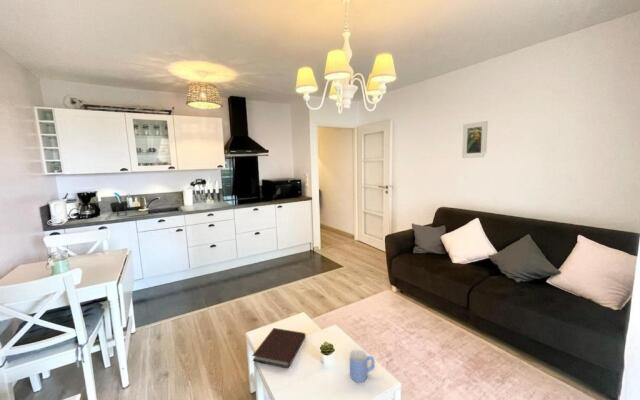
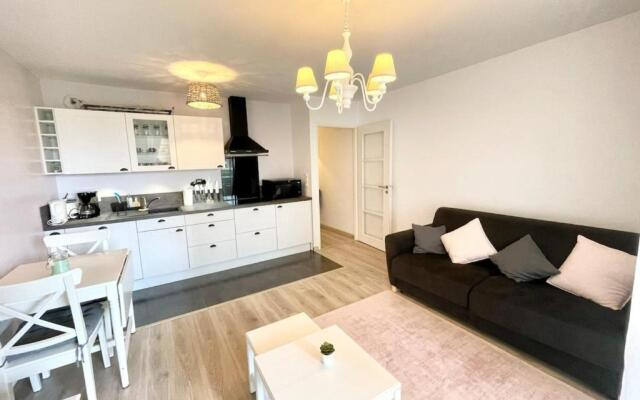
- mug [349,349,375,383]
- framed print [461,120,489,159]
- notebook [251,327,306,369]
